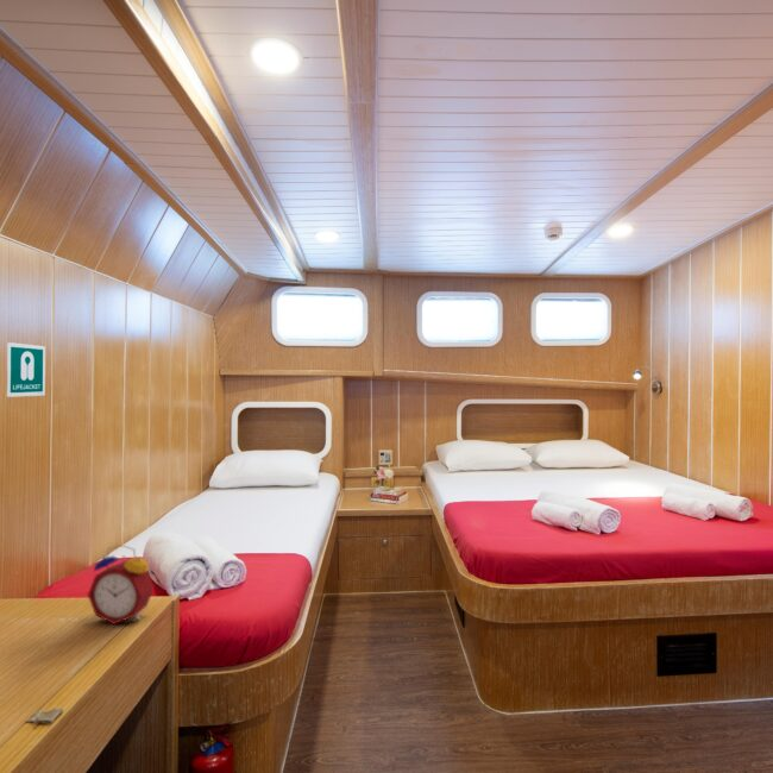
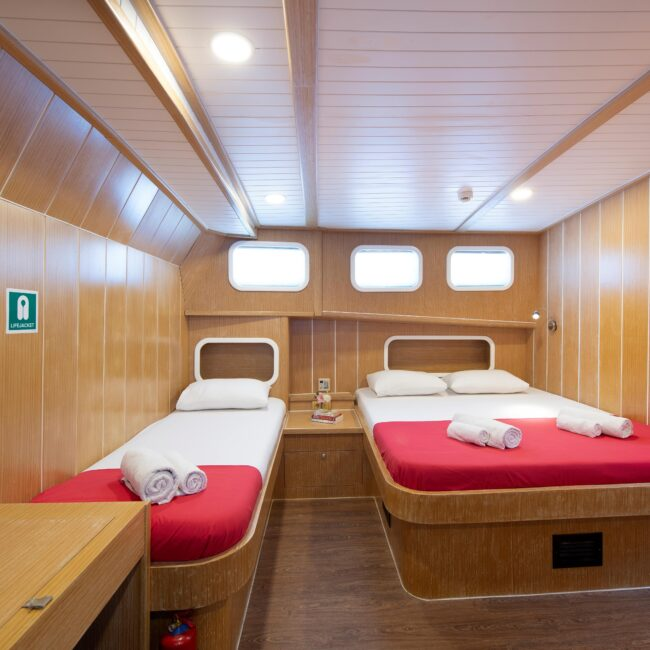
- alarm clock [87,543,156,626]
